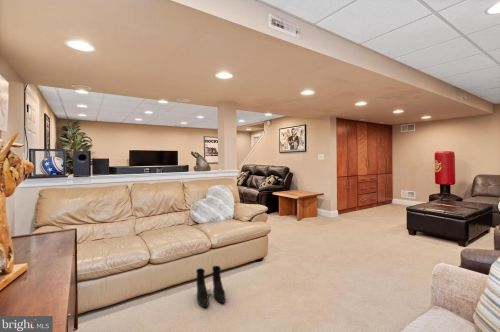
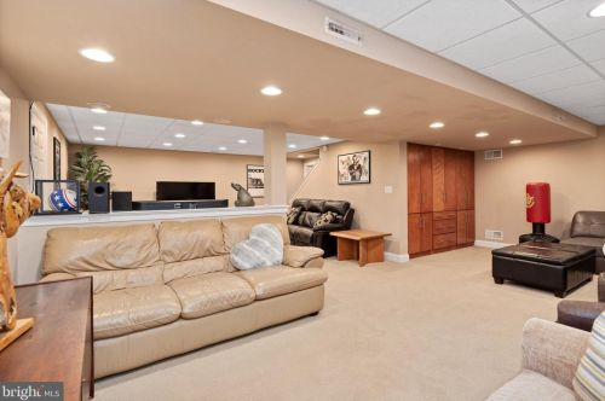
- boots [195,265,226,309]
